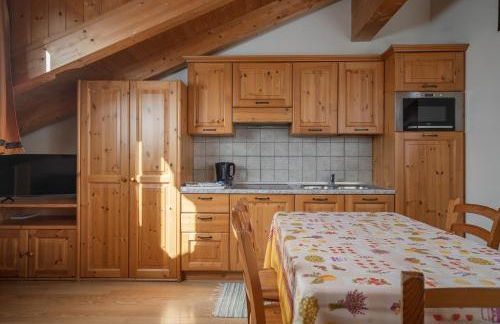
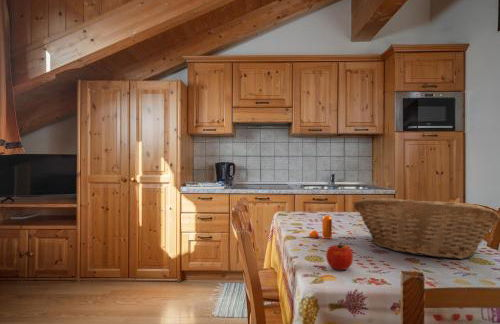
+ fruit [325,241,354,271]
+ pepper shaker [308,214,333,240]
+ fruit basket [353,197,500,260]
